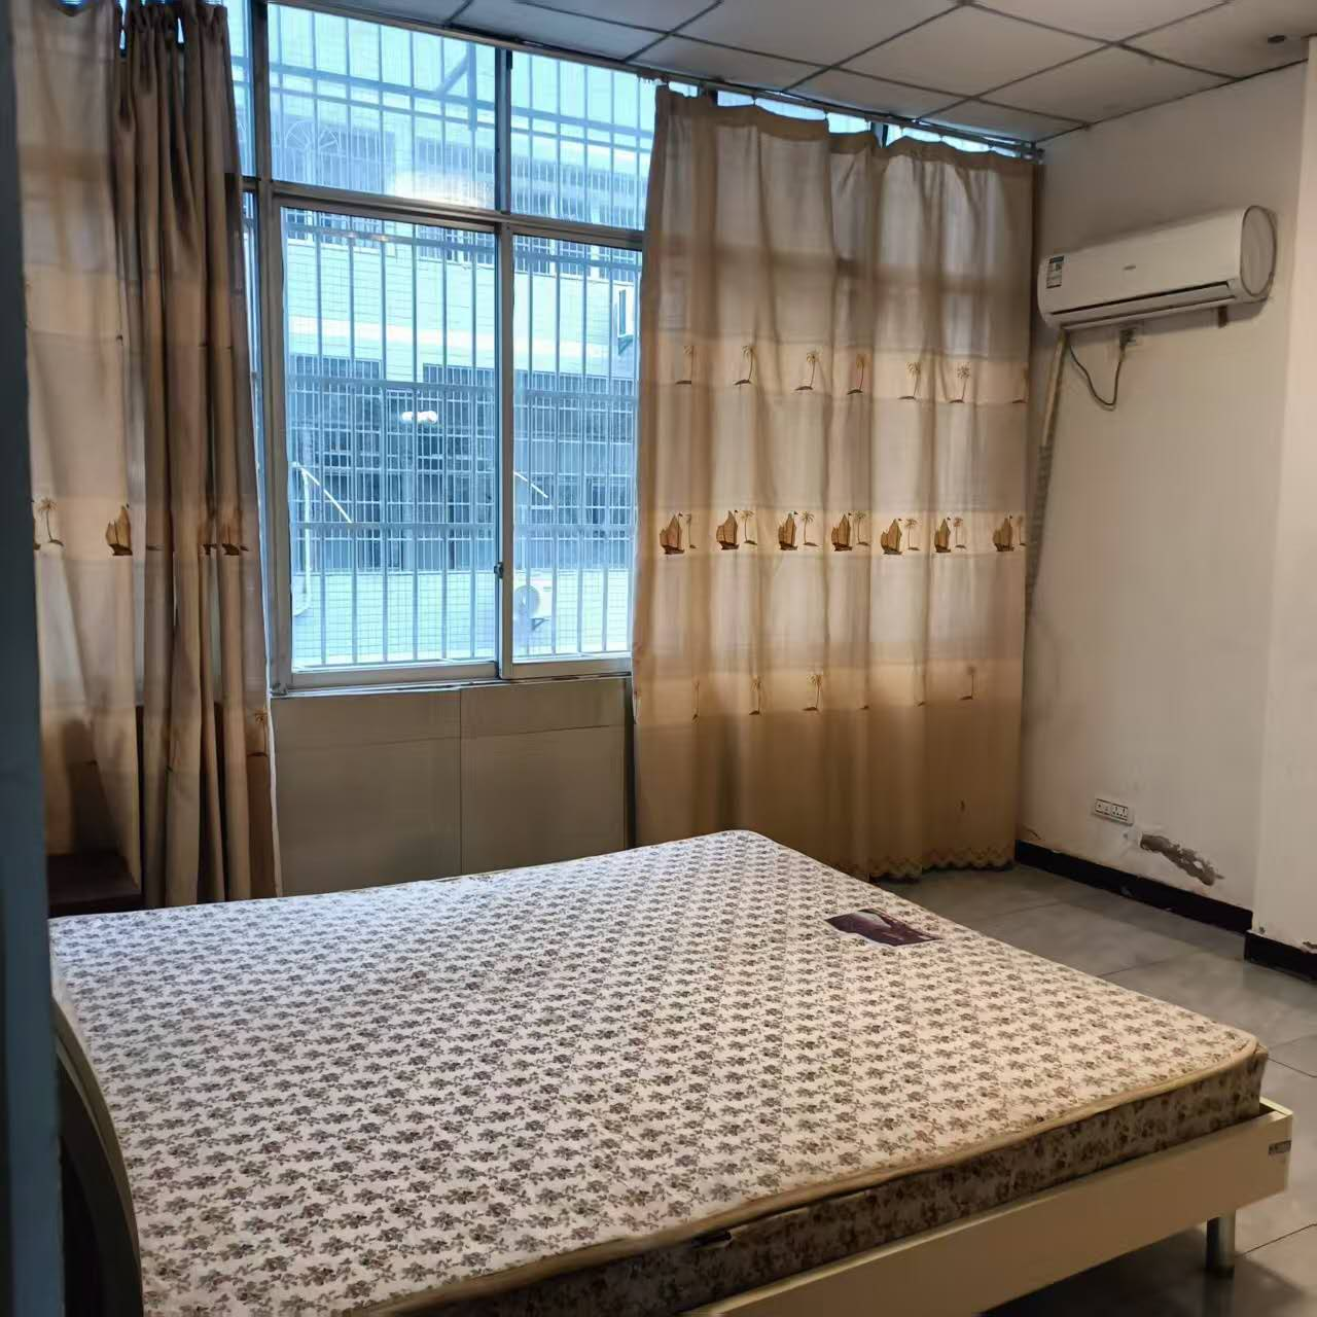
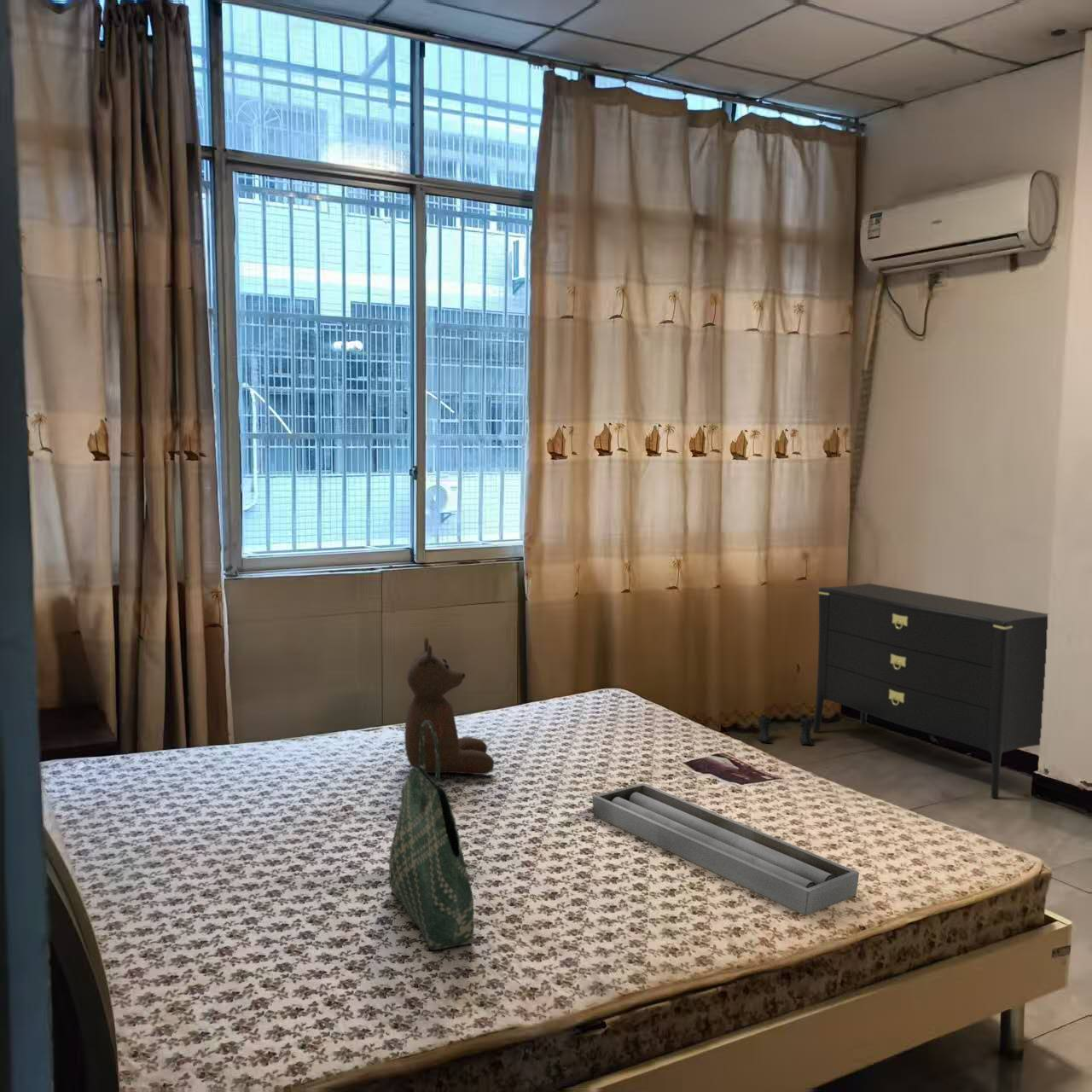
+ teddy bear [404,636,495,775]
+ dresser [812,583,1048,799]
+ boots [756,714,816,746]
+ tray [591,782,860,916]
+ tote bag [388,720,474,951]
